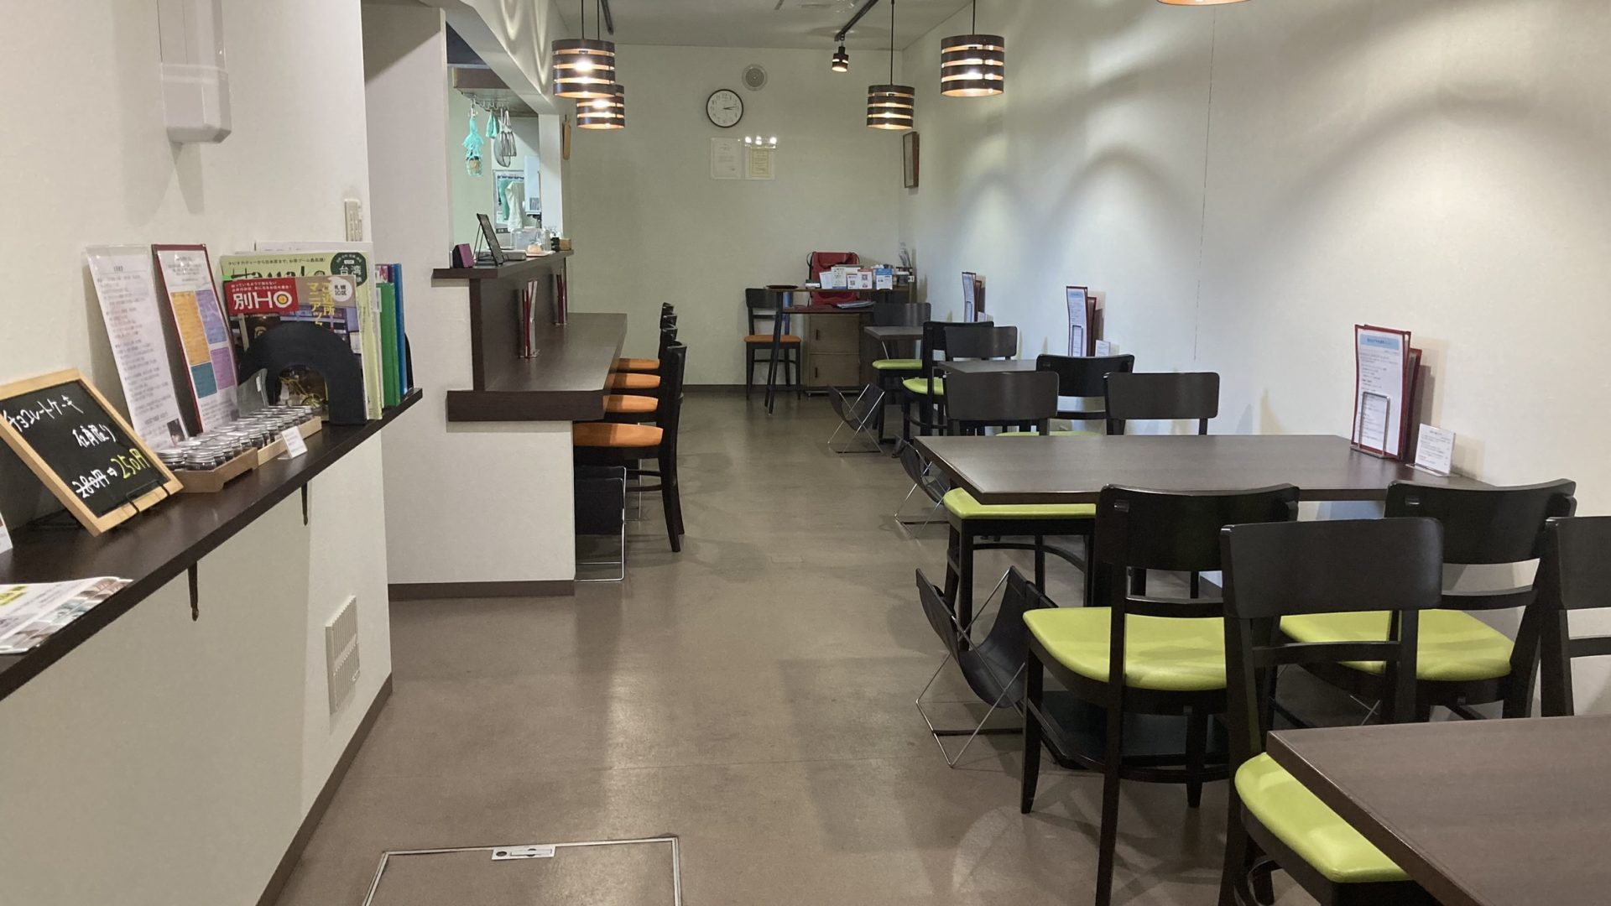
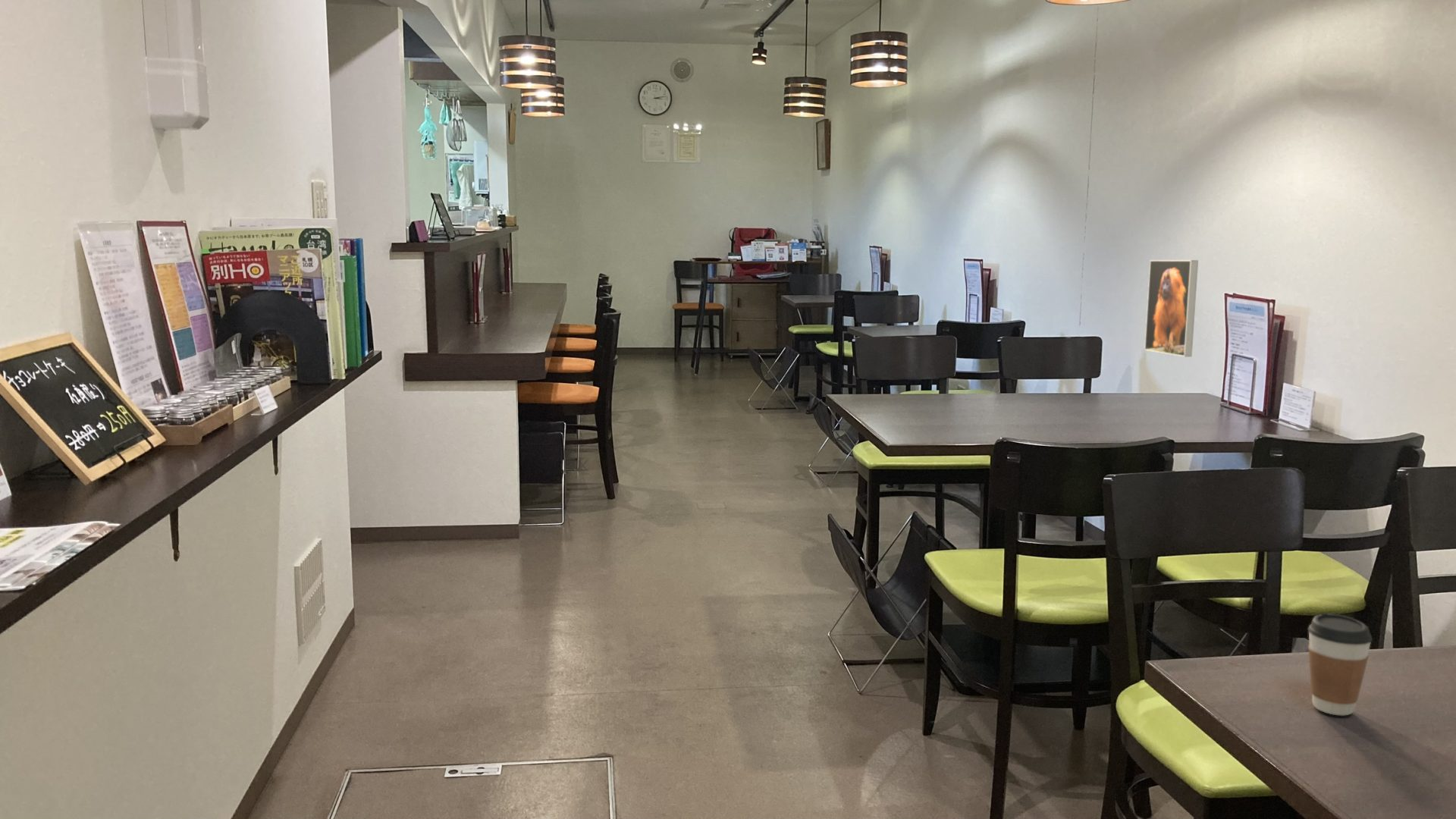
+ coffee cup [1307,613,1373,717]
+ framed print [1144,259,1199,357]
